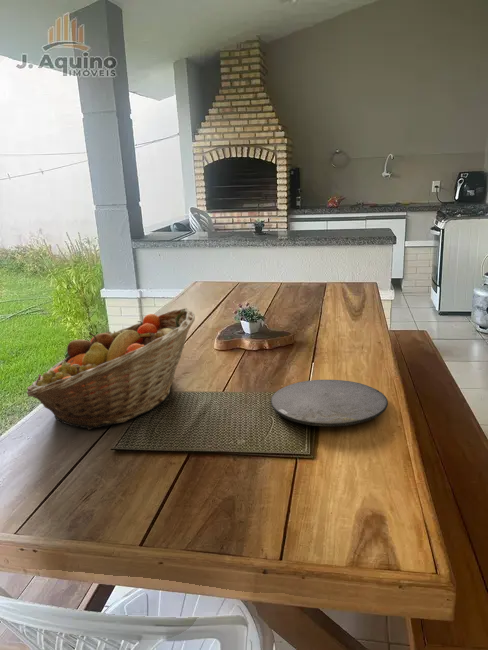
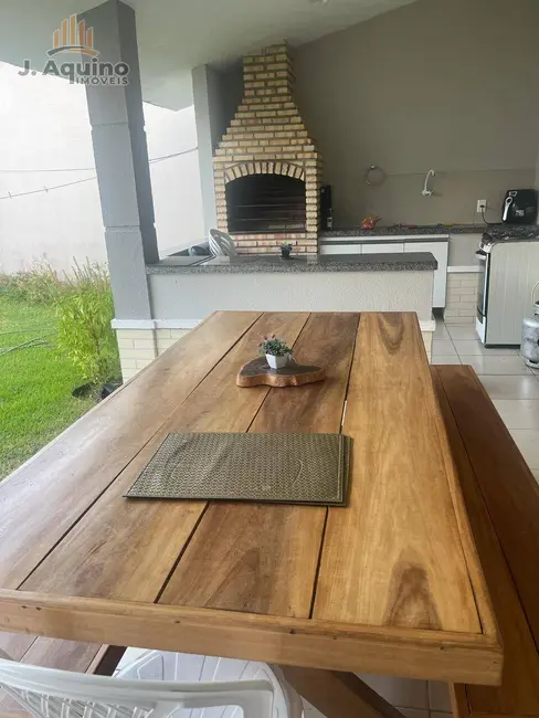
- plate [270,379,389,427]
- fruit basket [25,307,196,431]
